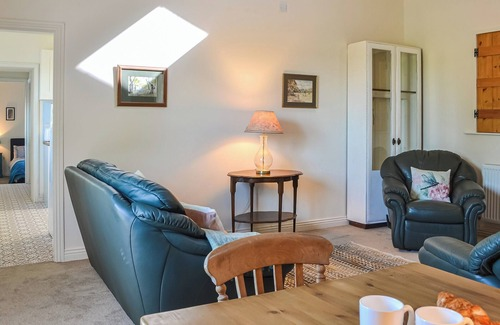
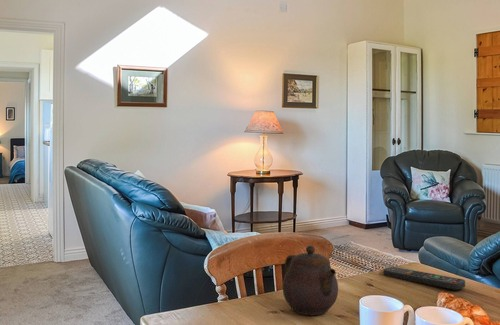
+ remote control [382,266,466,291]
+ teapot [282,245,339,316]
